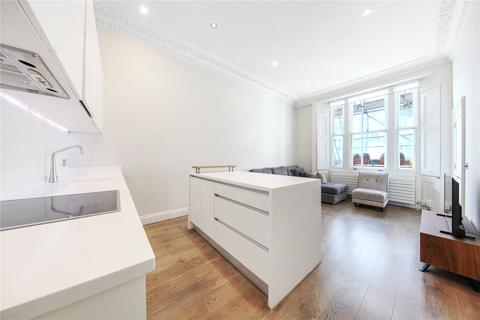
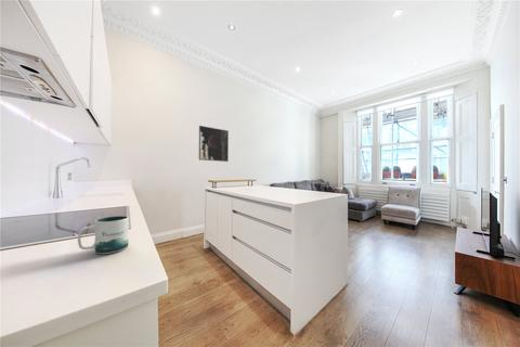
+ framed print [198,125,230,163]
+ mug [77,215,130,255]
